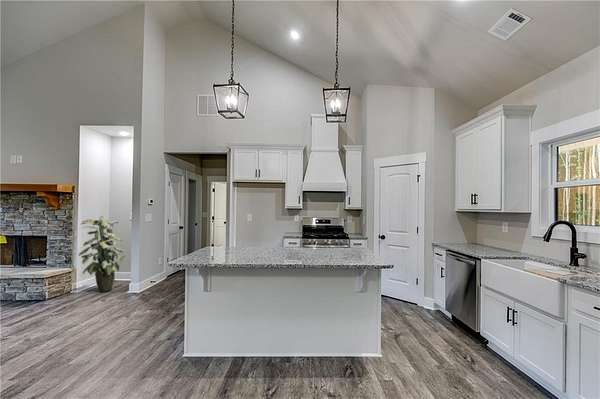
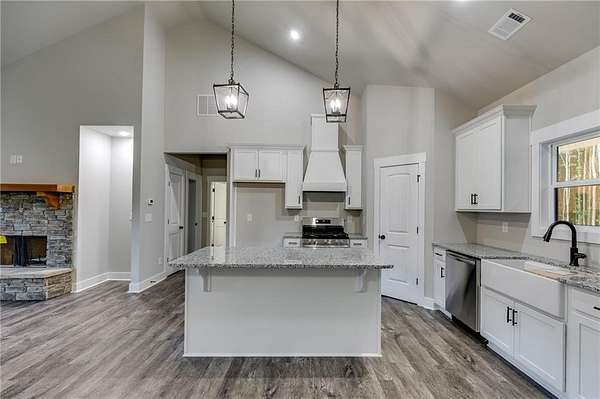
- indoor plant [78,215,126,293]
